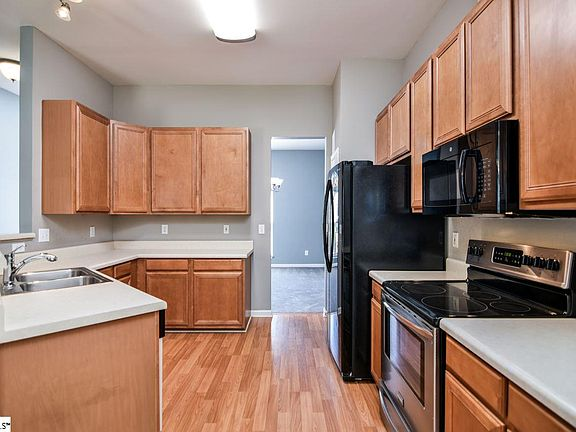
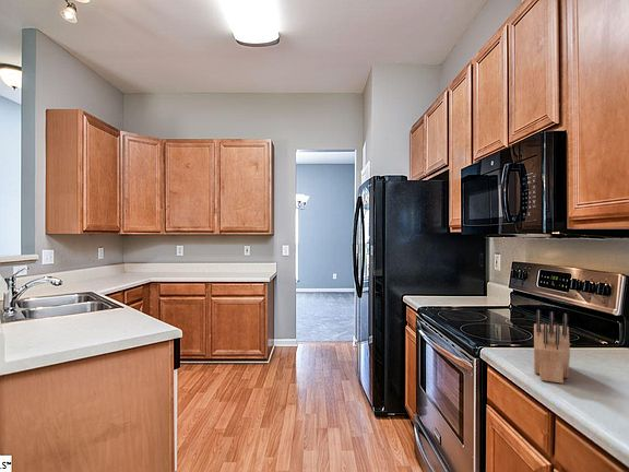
+ knife block [533,309,571,385]
